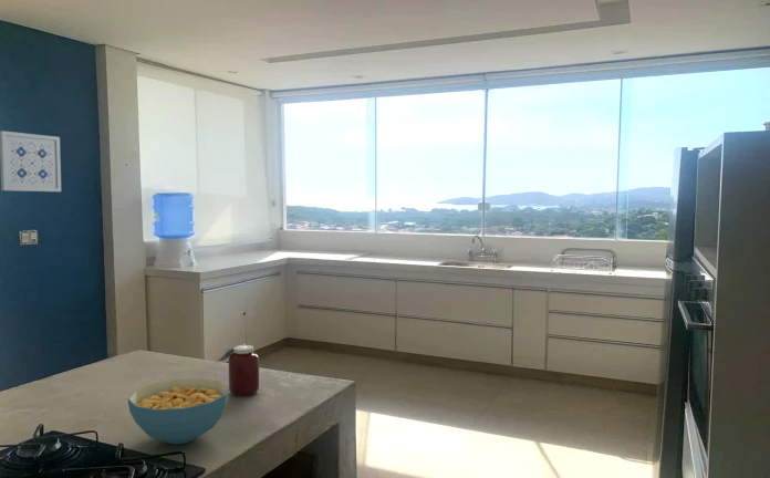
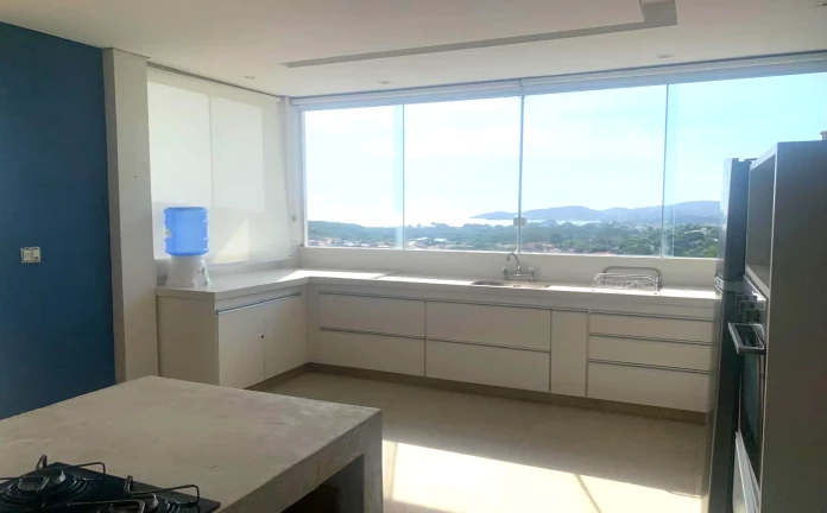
- cereal bowl [127,377,229,445]
- wall art [0,129,62,193]
- jar [215,342,260,397]
